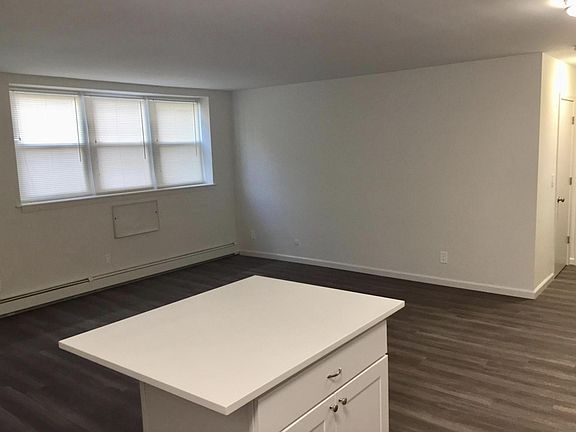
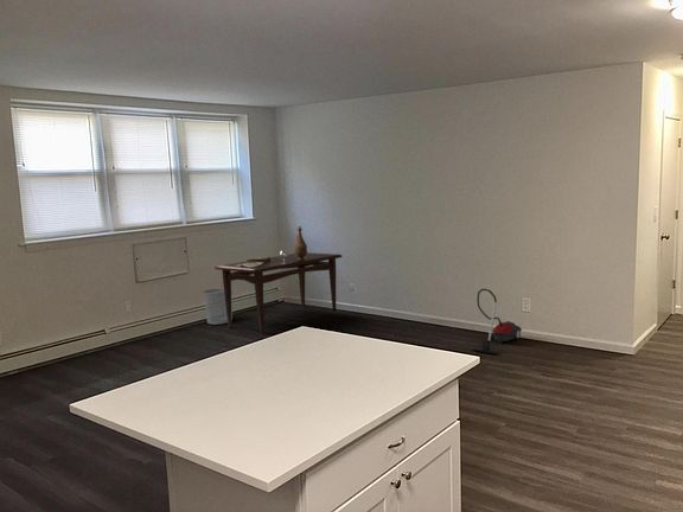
+ vacuum cleaner [472,288,523,356]
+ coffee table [213,225,343,334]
+ waste bin [203,287,234,326]
